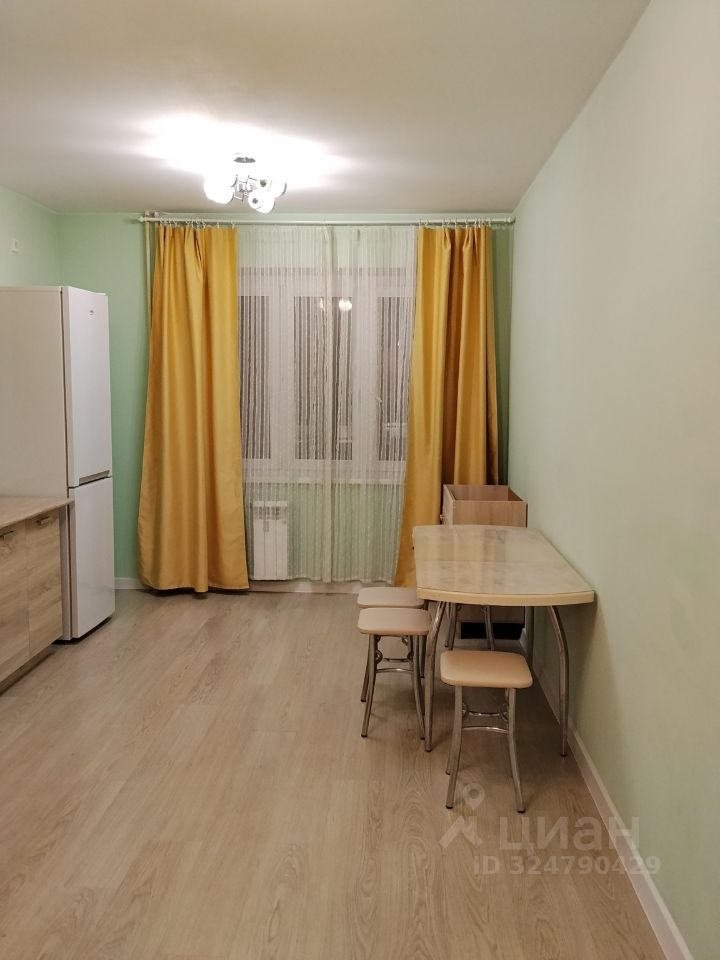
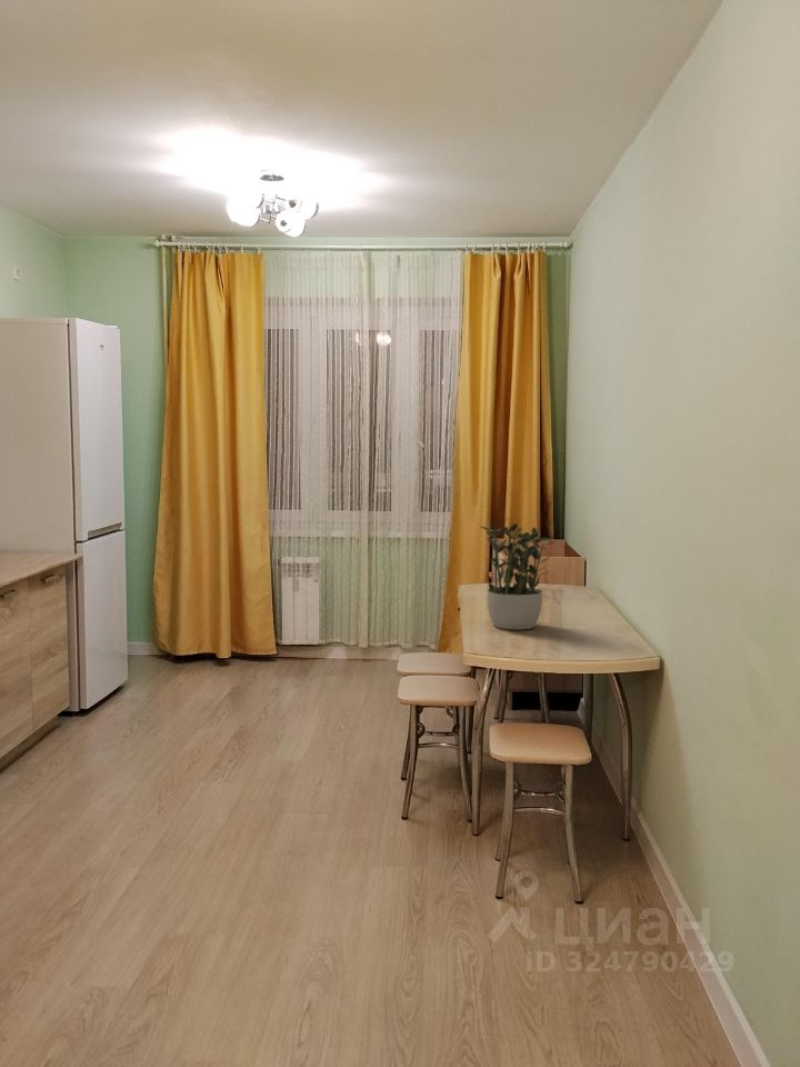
+ potted plant [479,517,556,630]
